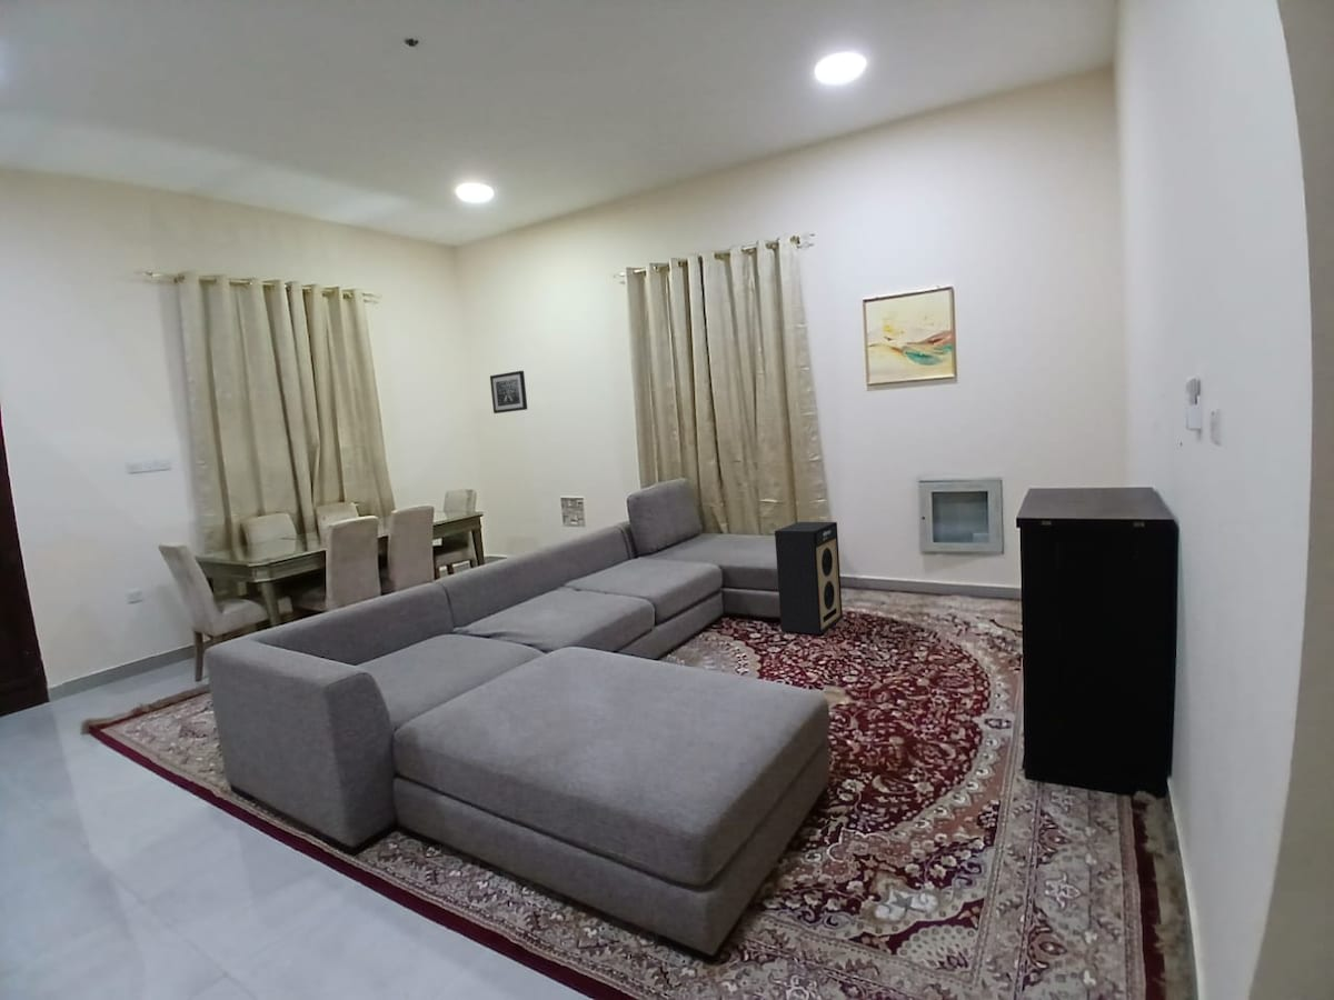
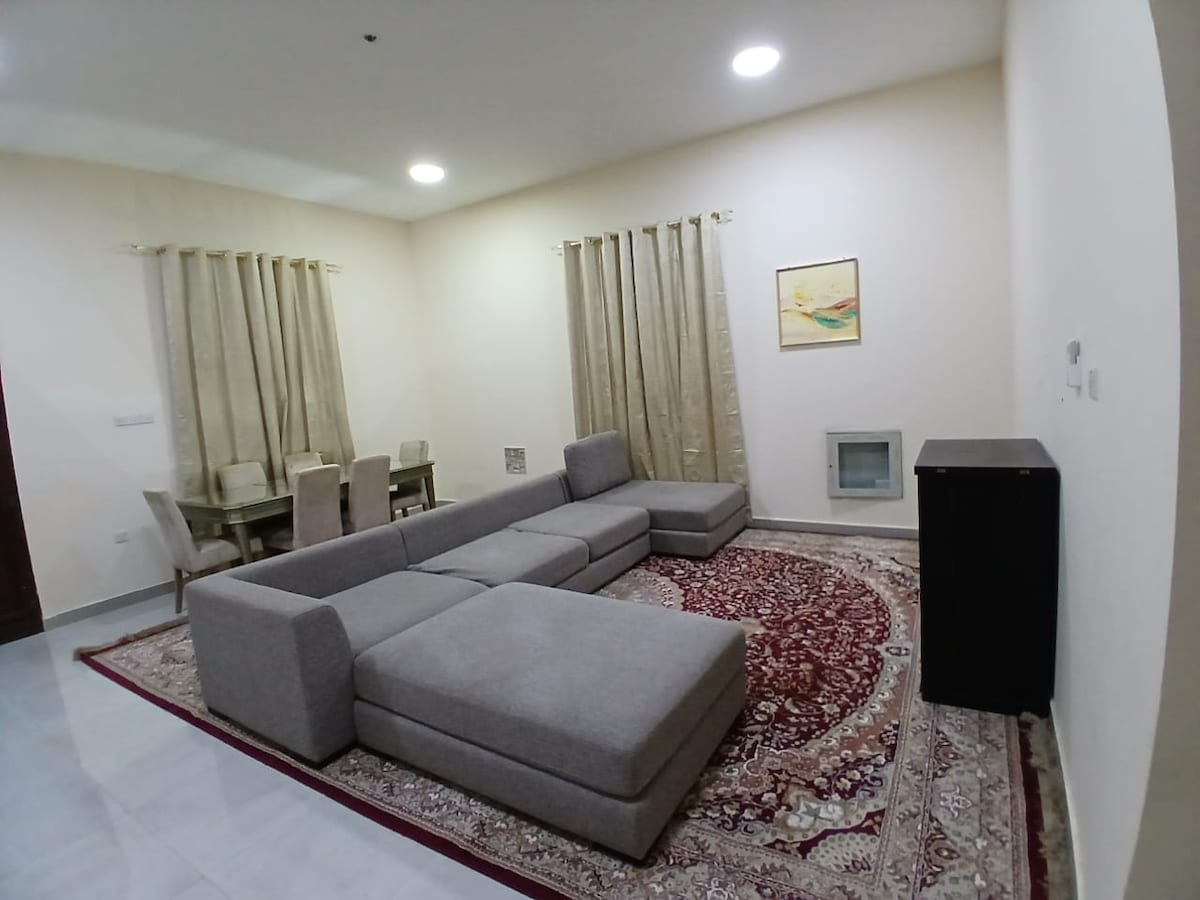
- speaker [774,521,844,636]
- wall art [489,370,528,414]
